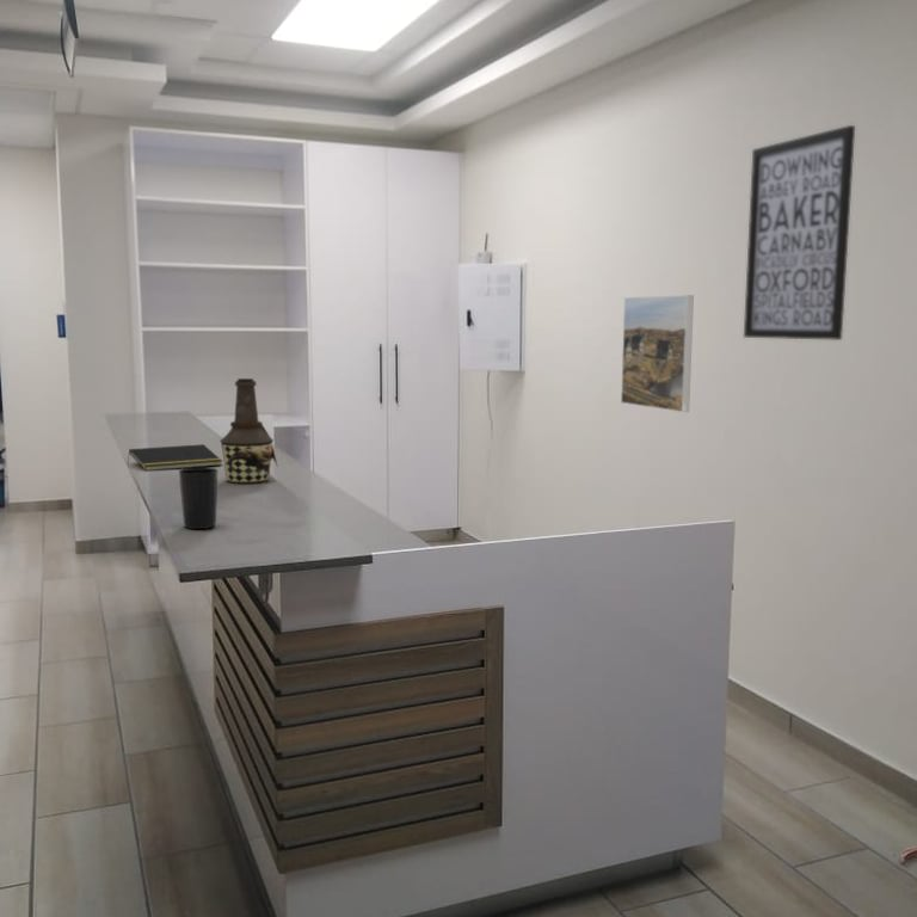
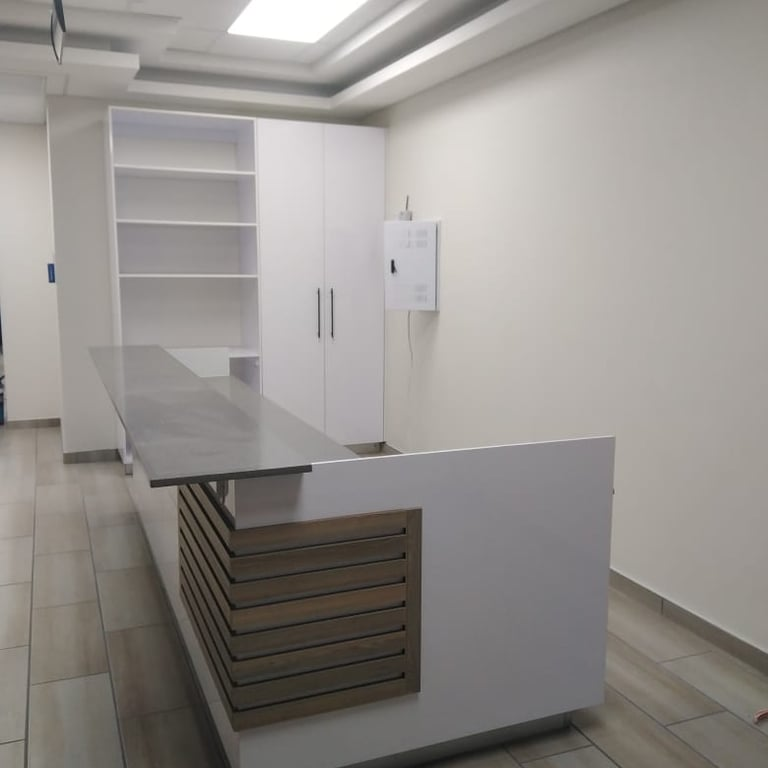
- cup [178,467,219,530]
- wall art [743,124,856,341]
- bottle [219,377,278,485]
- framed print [620,294,695,413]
- notepad [127,443,223,472]
